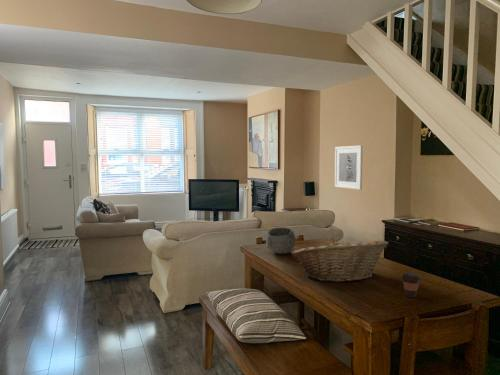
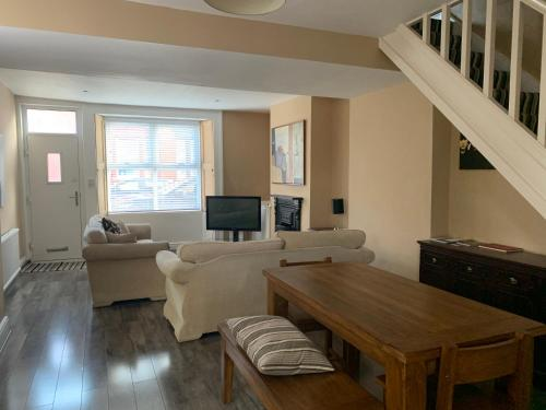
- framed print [334,144,364,191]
- bowl [265,226,297,255]
- coffee cup [401,271,422,299]
- fruit basket [291,238,389,283]
